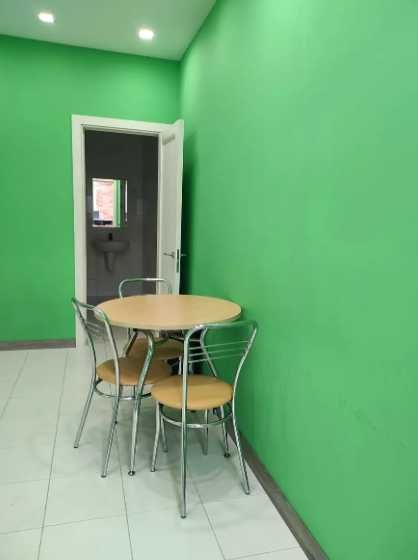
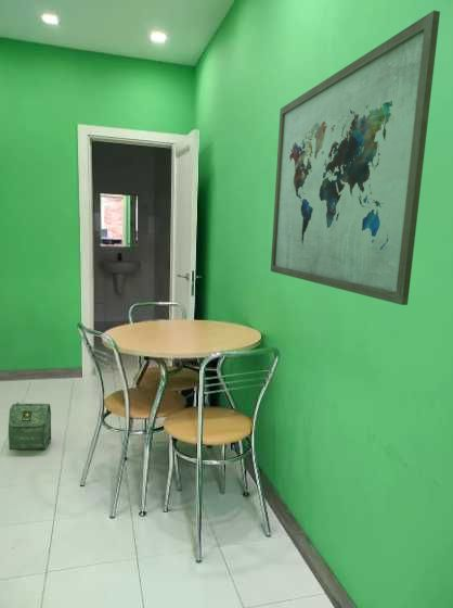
+ wall art [270,10,441,306]
+ bag [8,401,52,451]
